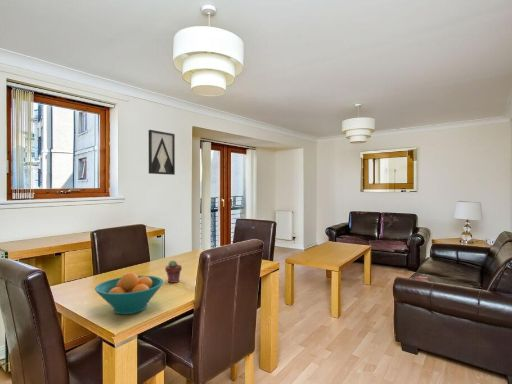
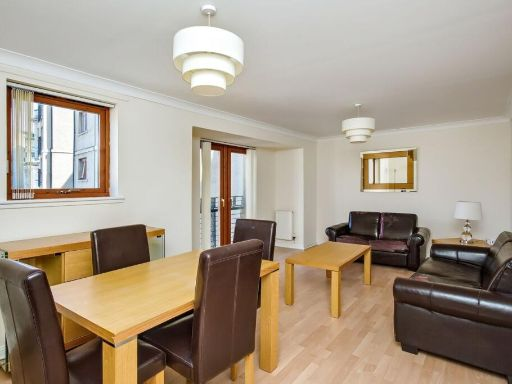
- potted succulent [164,260,183,284]
- fruit bowl [94,271,165,315]
- wall art [148,129,176,176]
